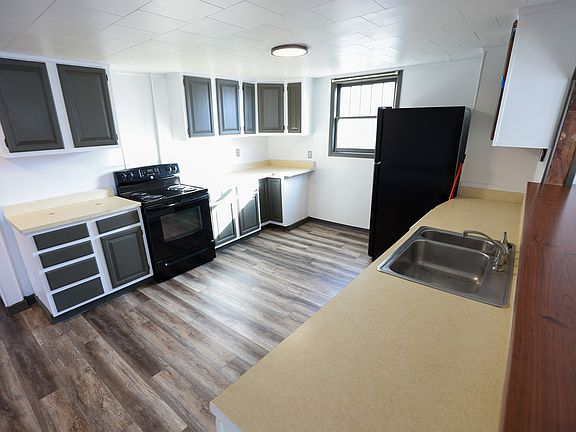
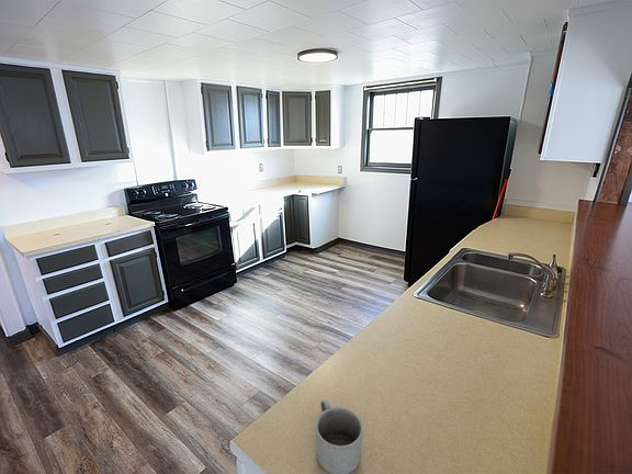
+ mug [314,398,364,474]
